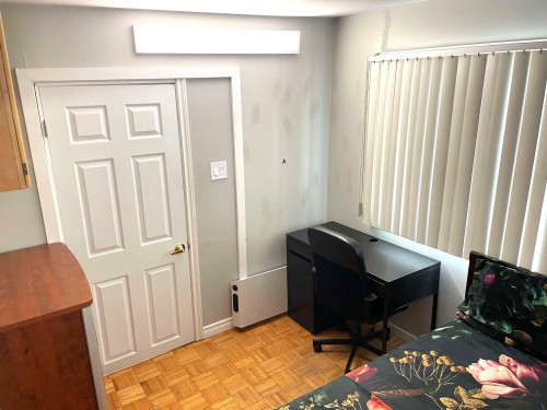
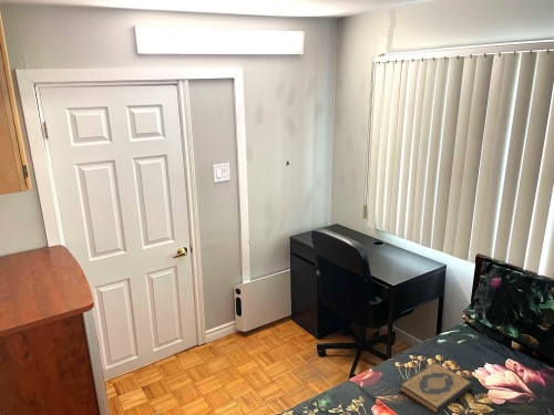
+ hardback book [398,361,474,415]
